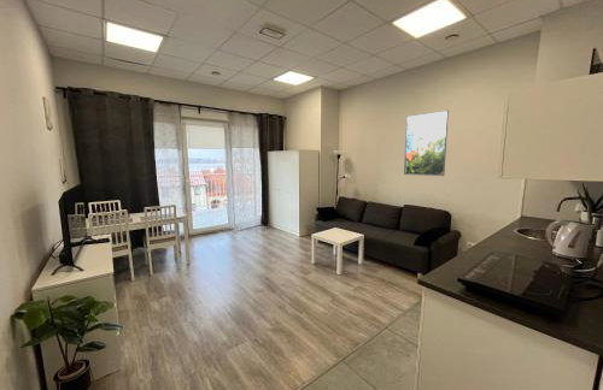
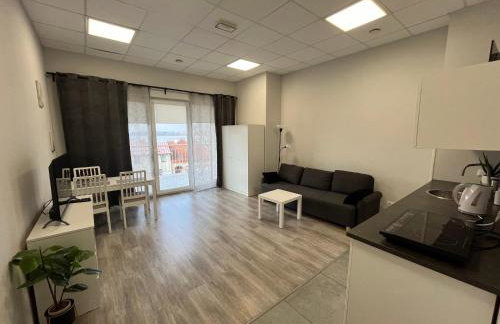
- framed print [403,110,450,177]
